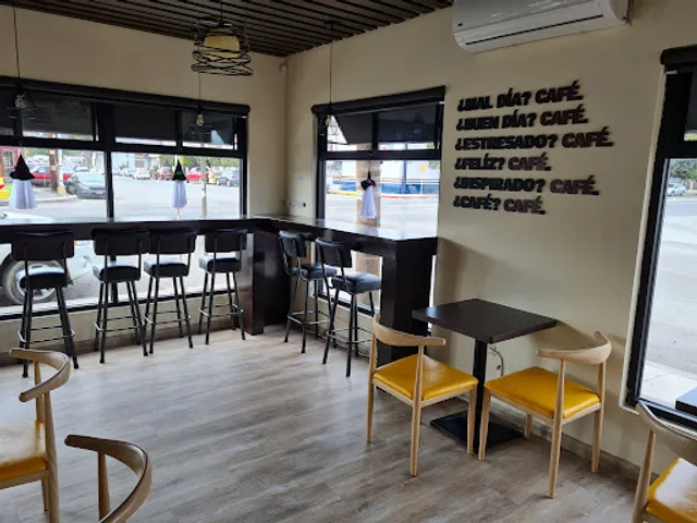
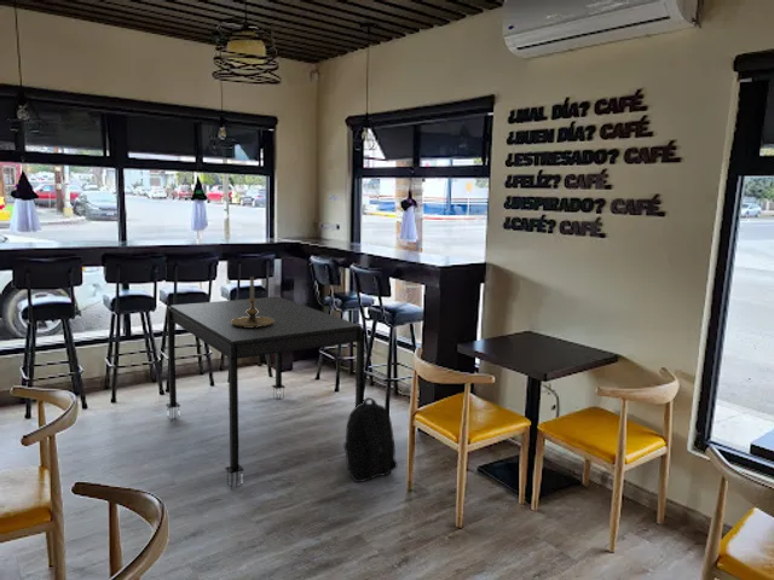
+ candle holder [231,276,273,327]
+ backpack [343,396,398,483]
+ dining table [164,296,366,491]
